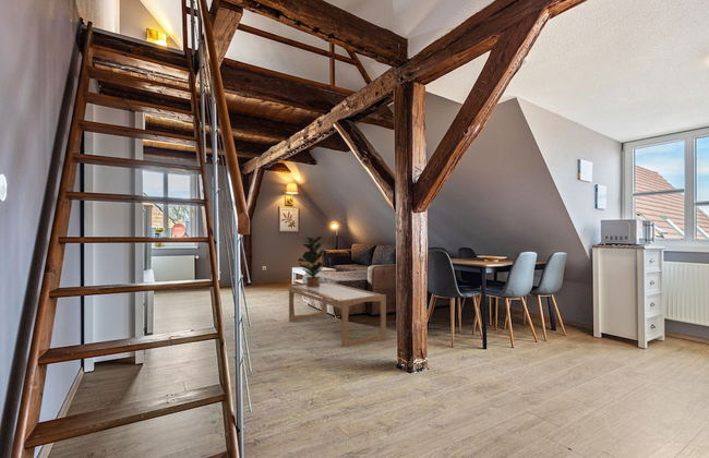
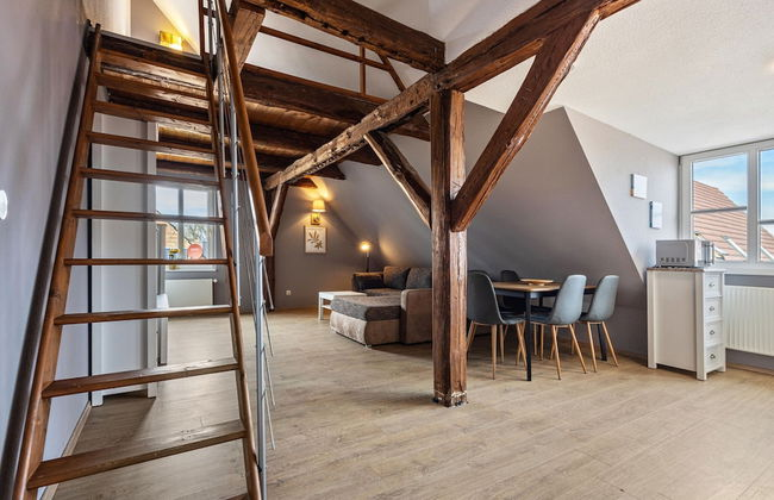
- potted plant [297,236,329,288]
- coffee table [288,280,387,348]
